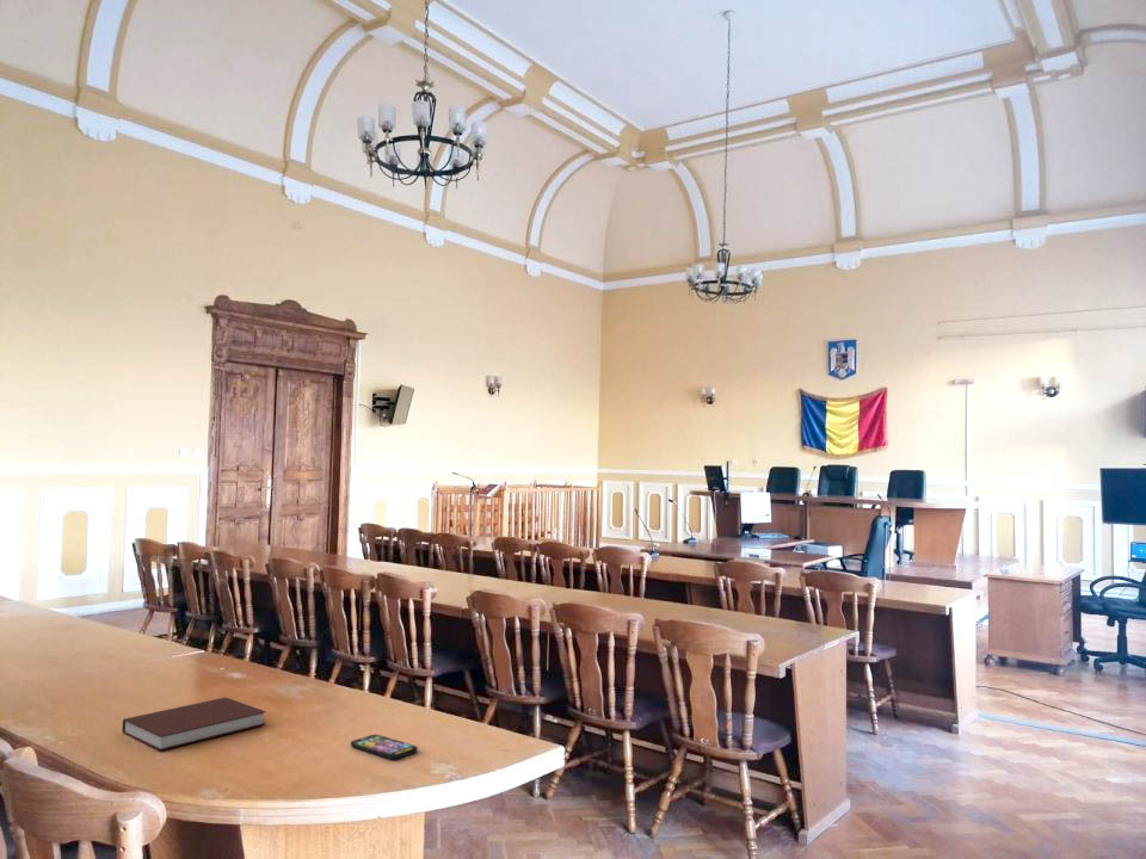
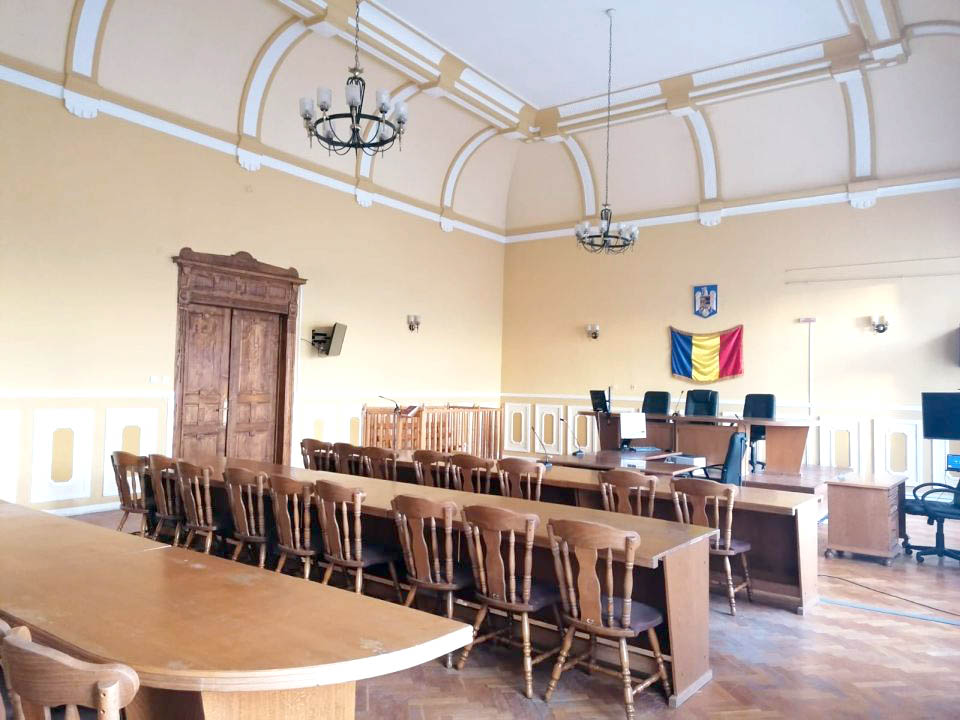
- notebook [122,697,267,752]
- smartphone [350,734,419,760]
